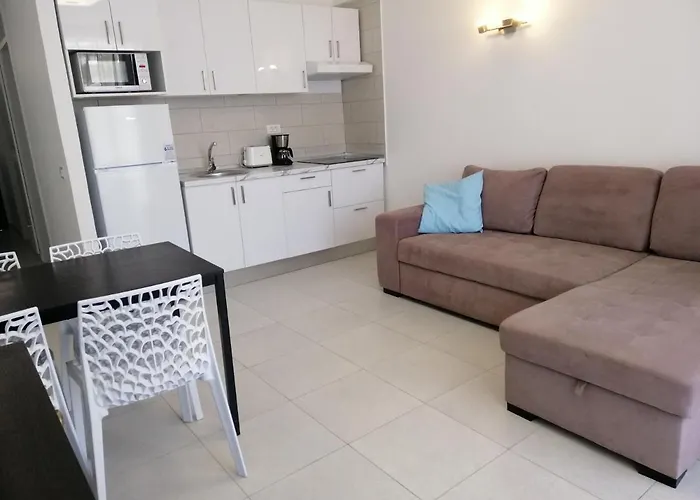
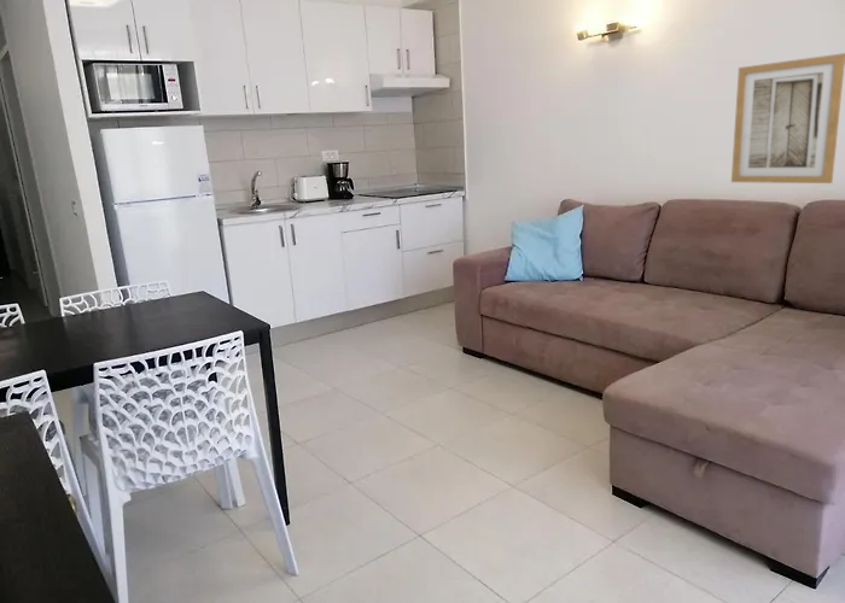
+ wall art [730,52,845,185]
